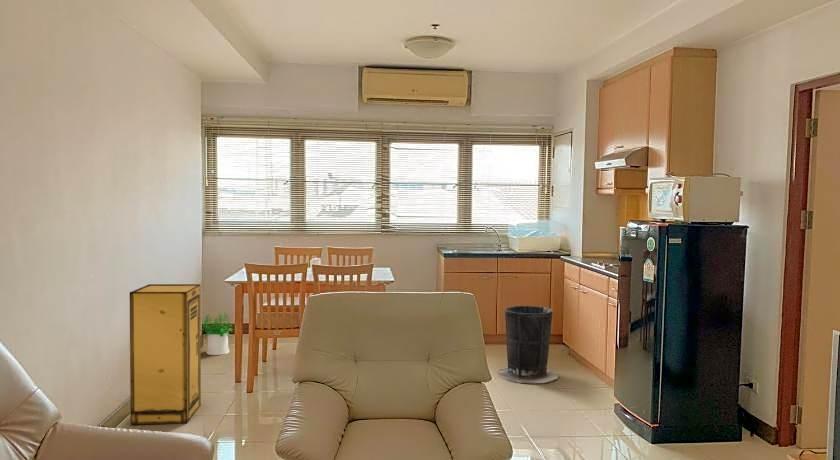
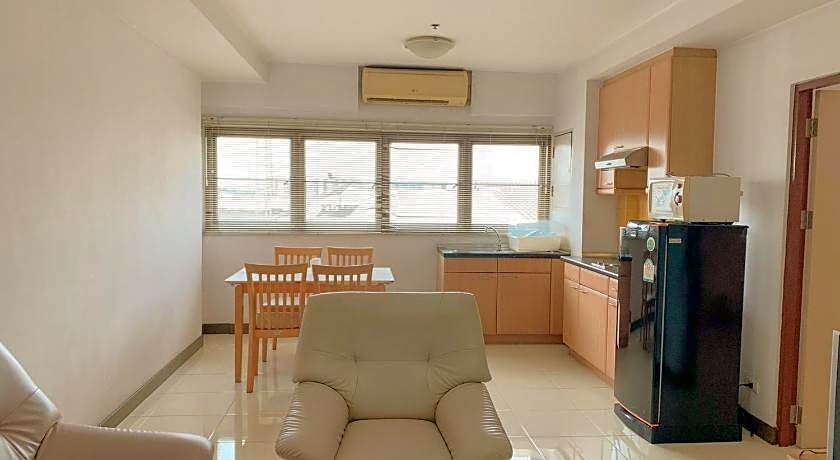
- potted plant [201,311,233,356]
- trash can [497,305,559,384]
- storage cabinet [129,283,202,426]
